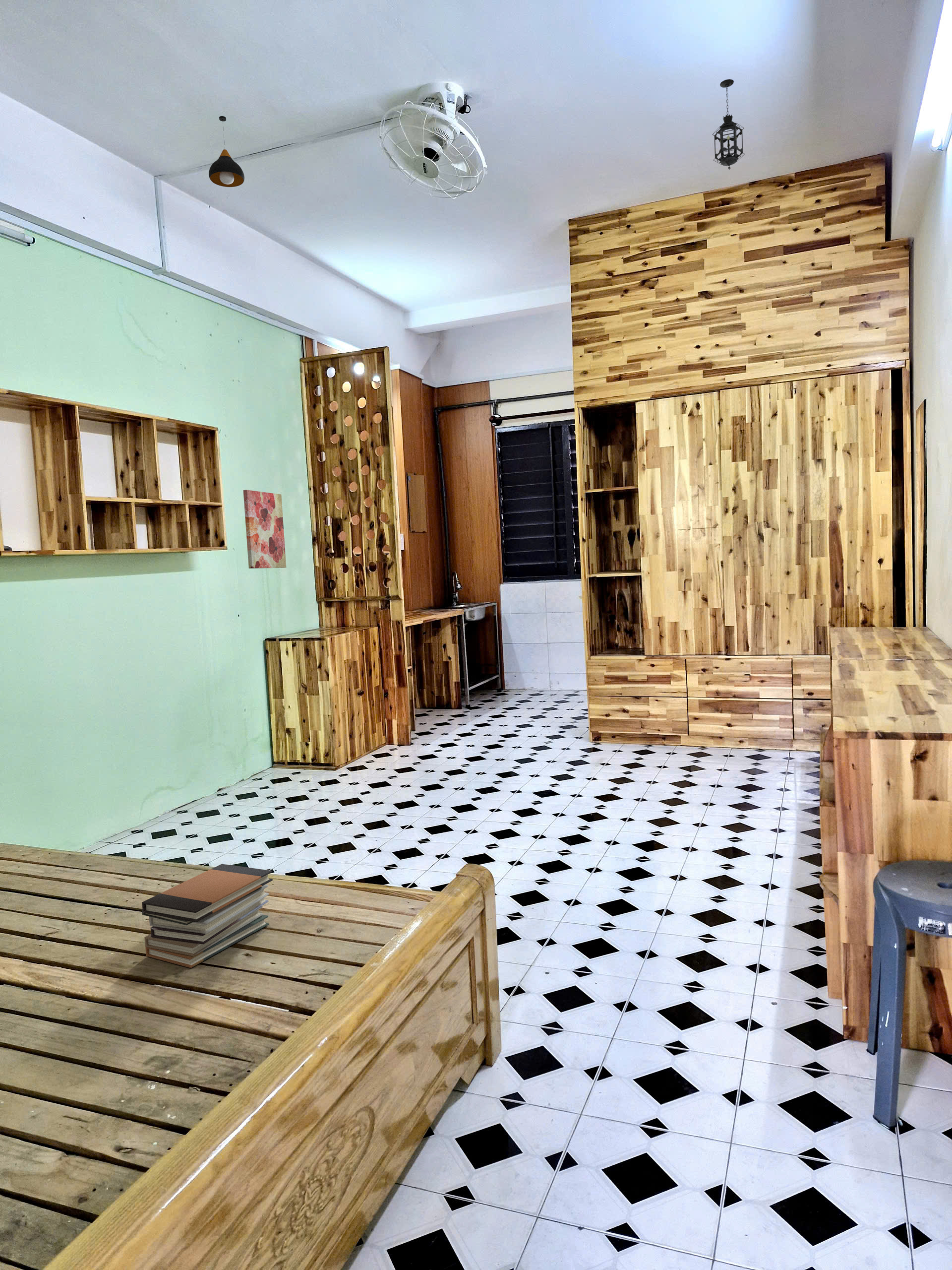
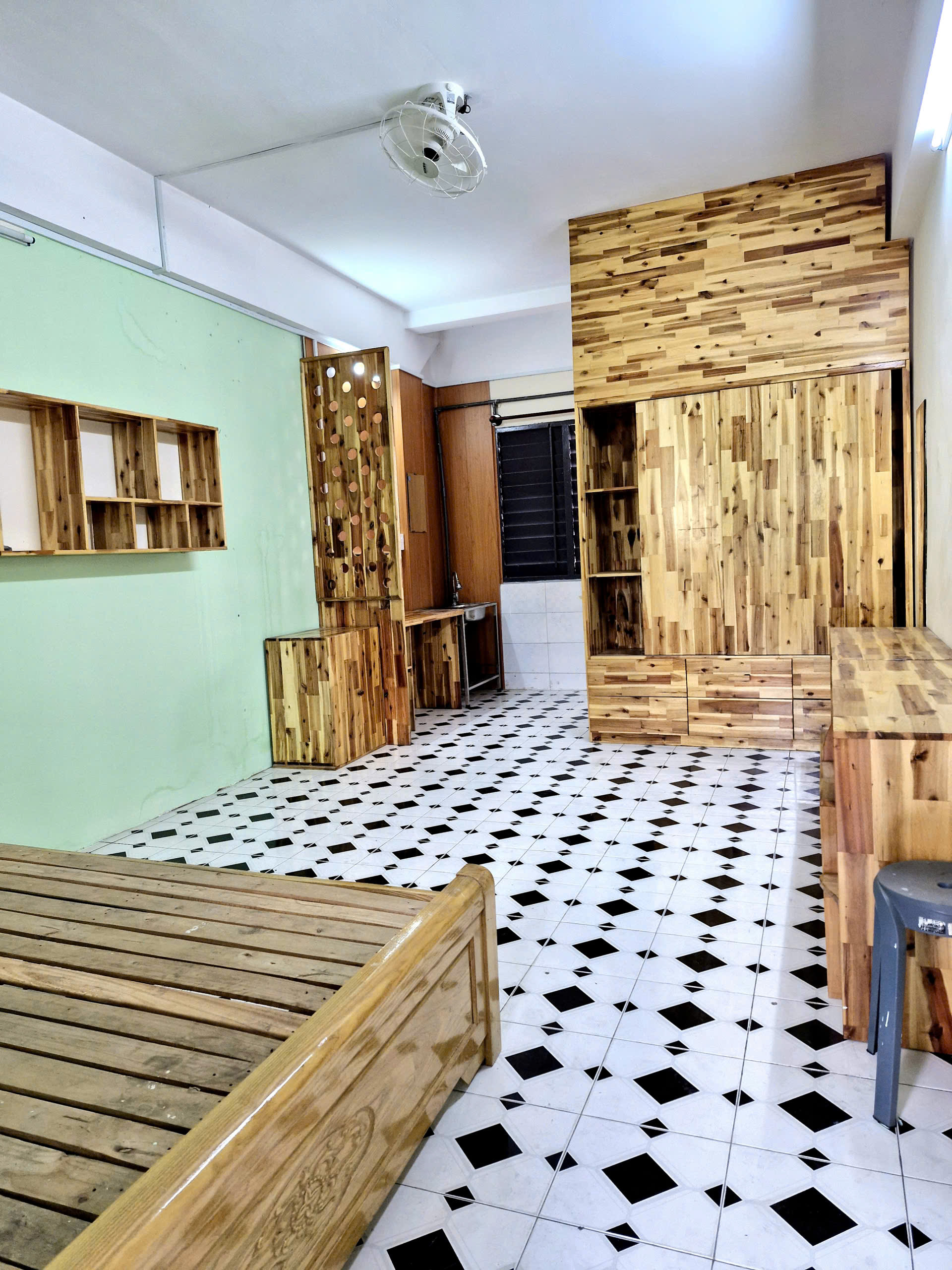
- book stack [141,864,273,968]
- wall art [242,489,287,569]
- pendant light [208,116,245,188]
- hanging lantern [712,78,745,170]
